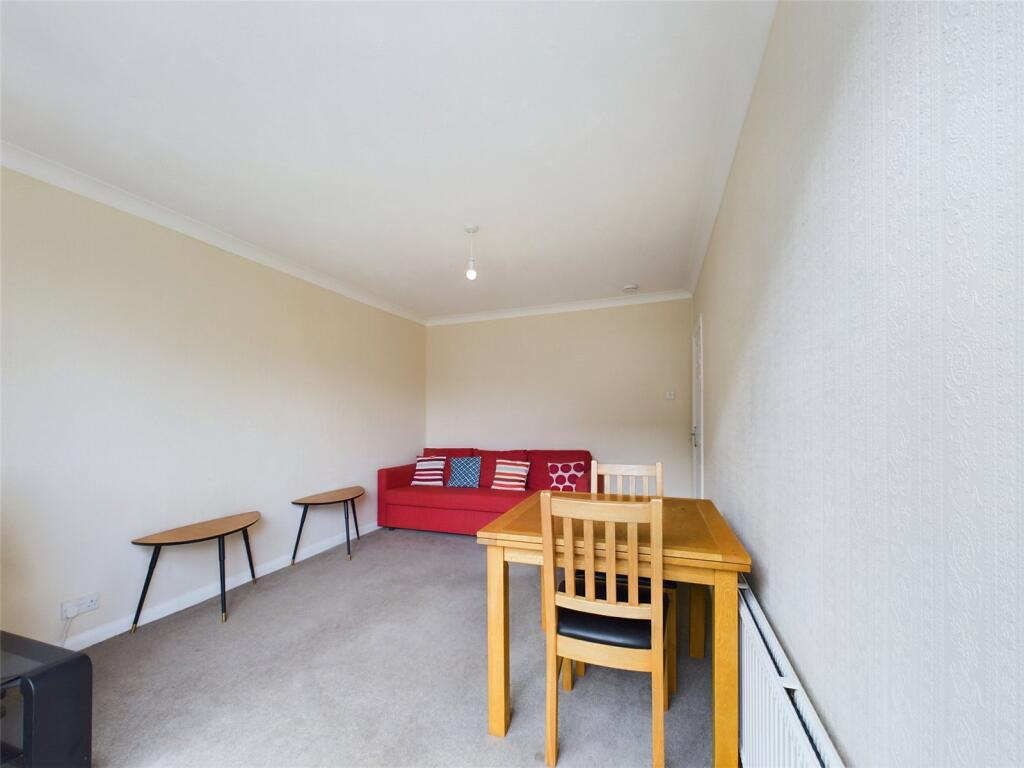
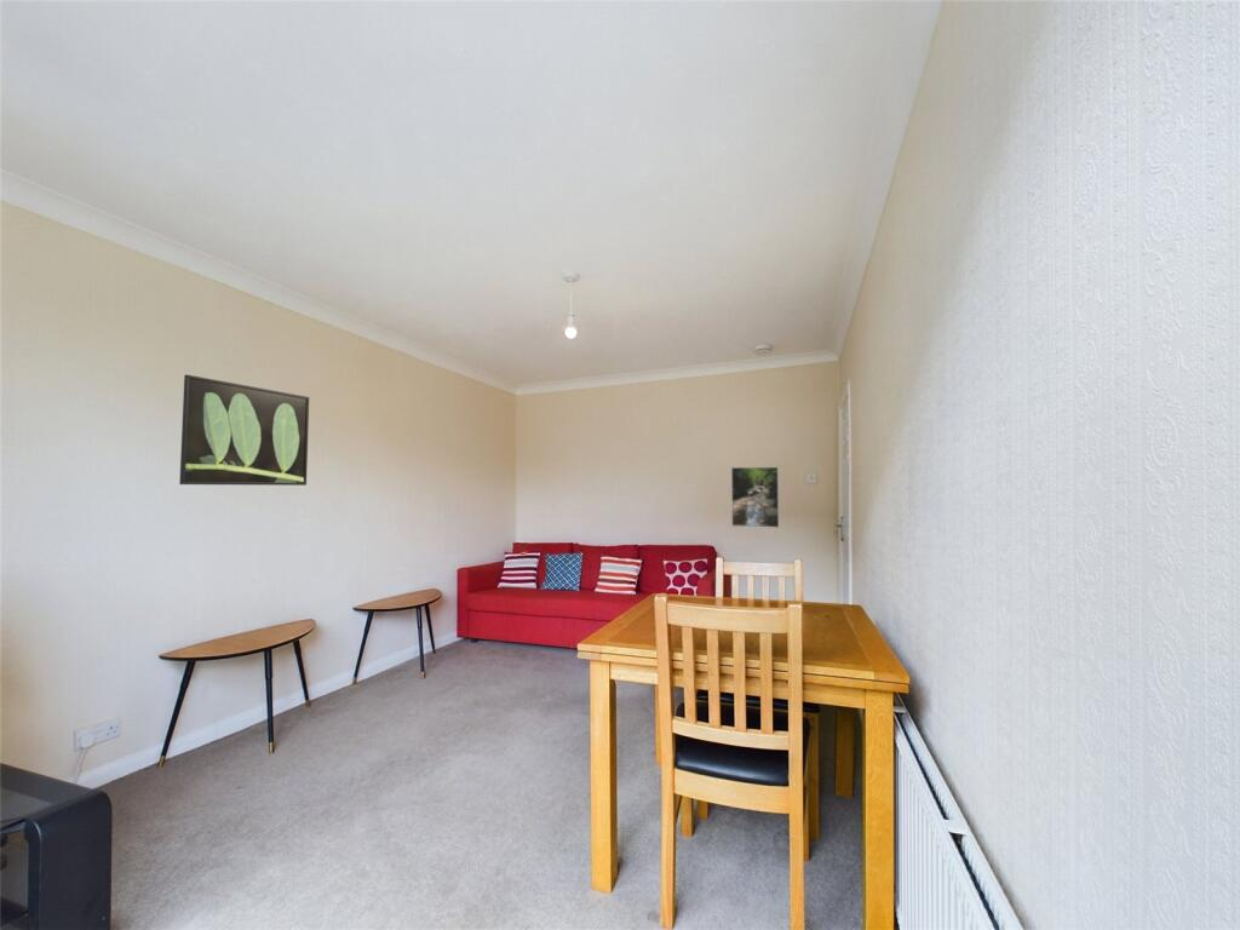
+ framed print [730,466,780,529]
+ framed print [178,373,310,487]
